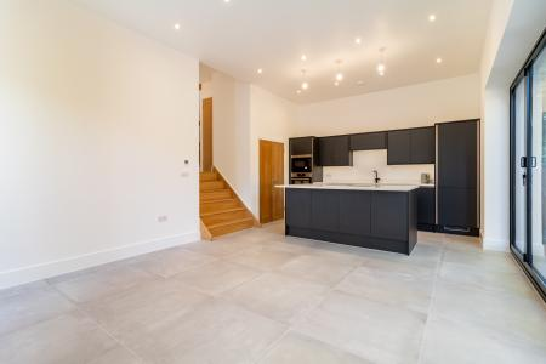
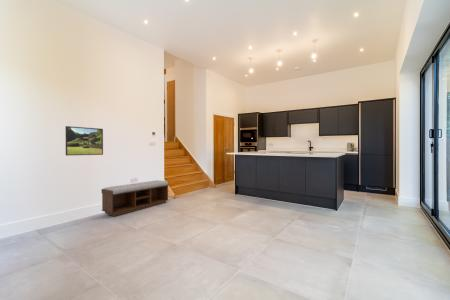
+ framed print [65,125,104,157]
+ bench [101,179,169,217]
